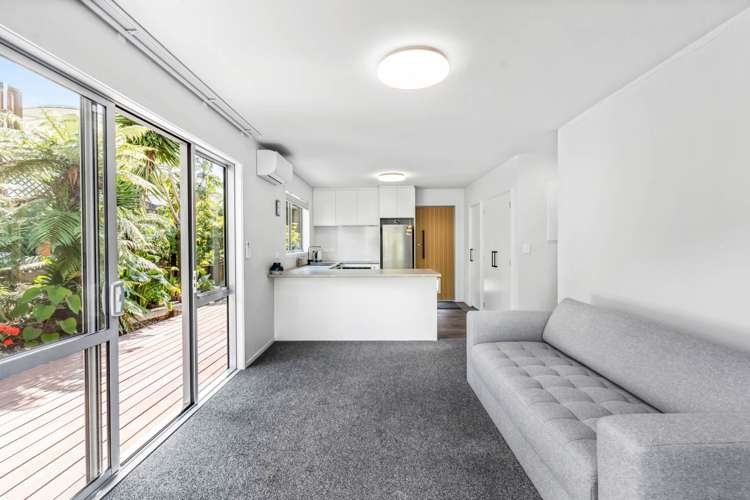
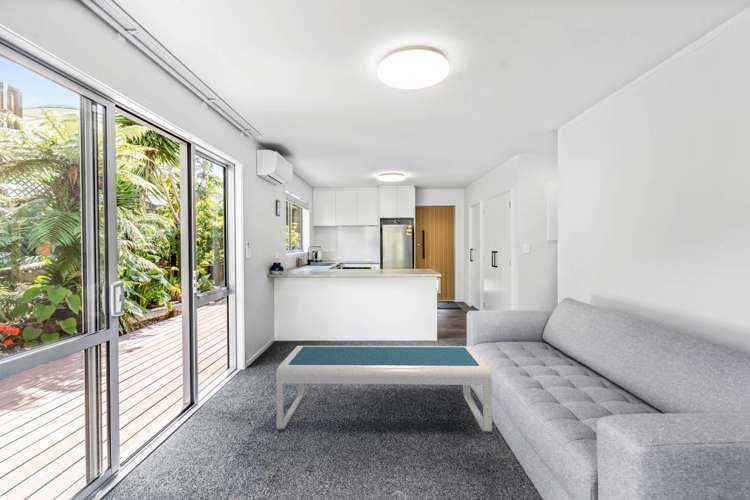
+ coffee table [275,345,493,432]
